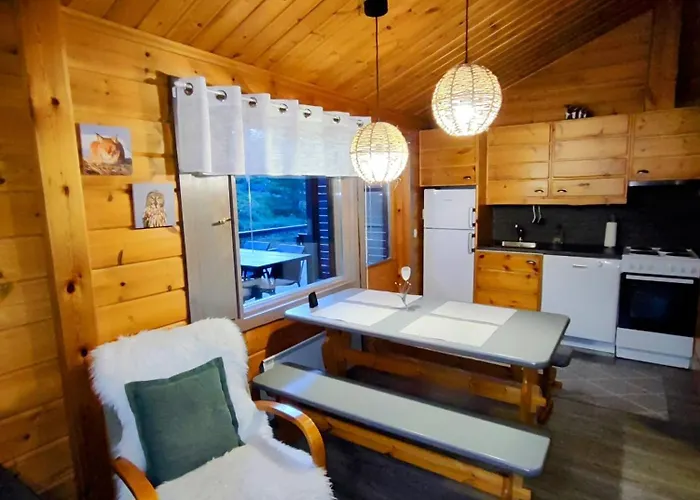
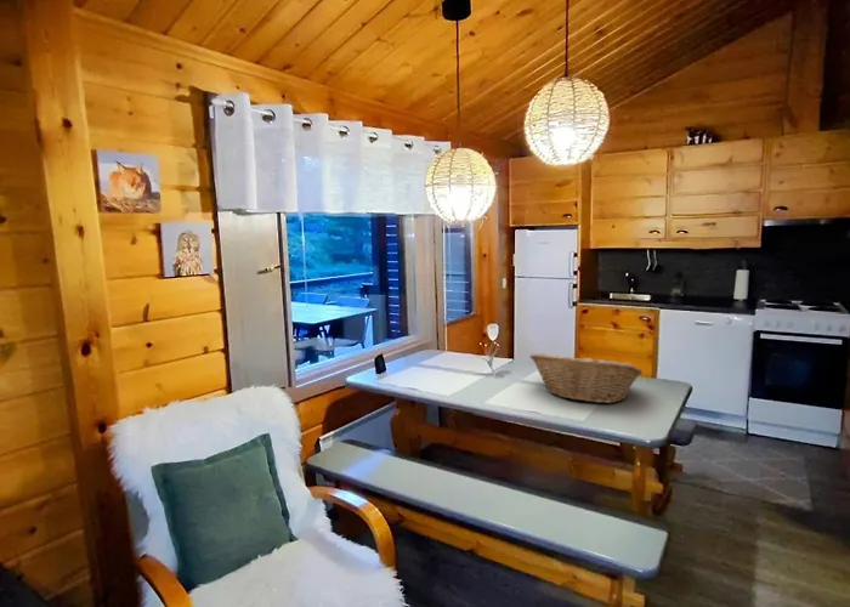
+ fruit basket [528,352,644,404]
